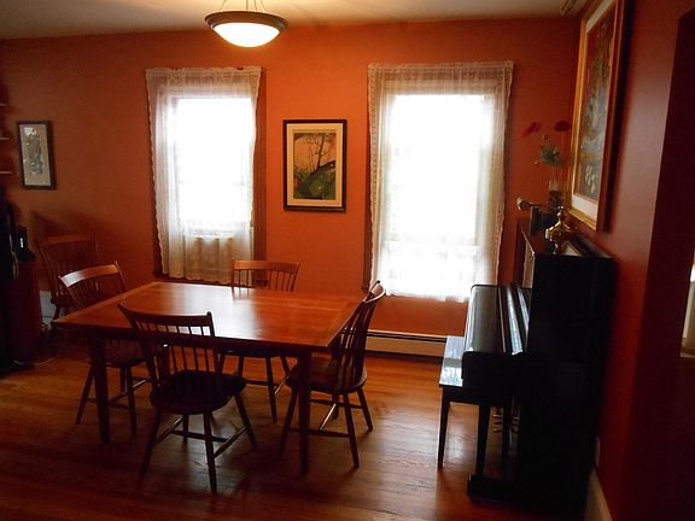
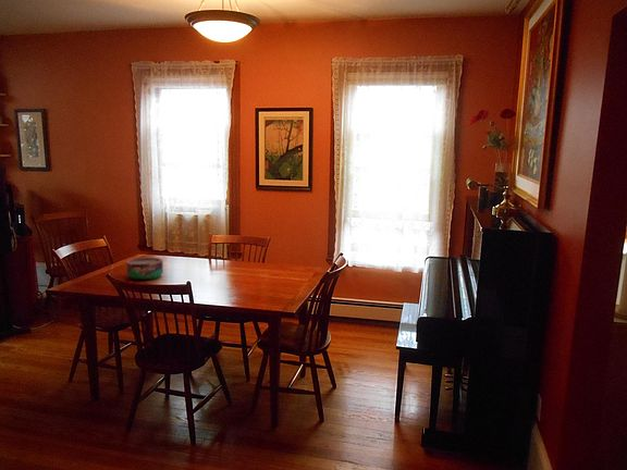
+ bowl [125,257,164,281]
